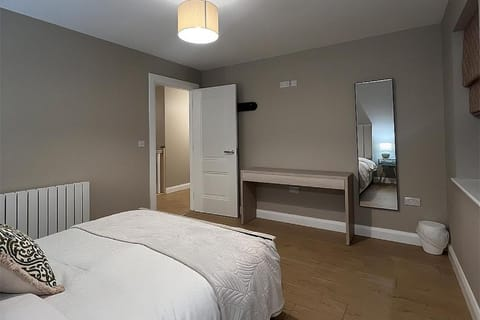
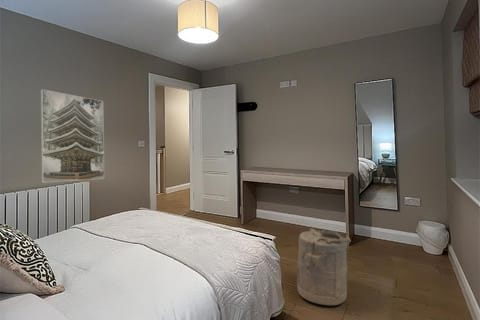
+ laundry hamper [296,227,352,306]
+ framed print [40,88,105,184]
